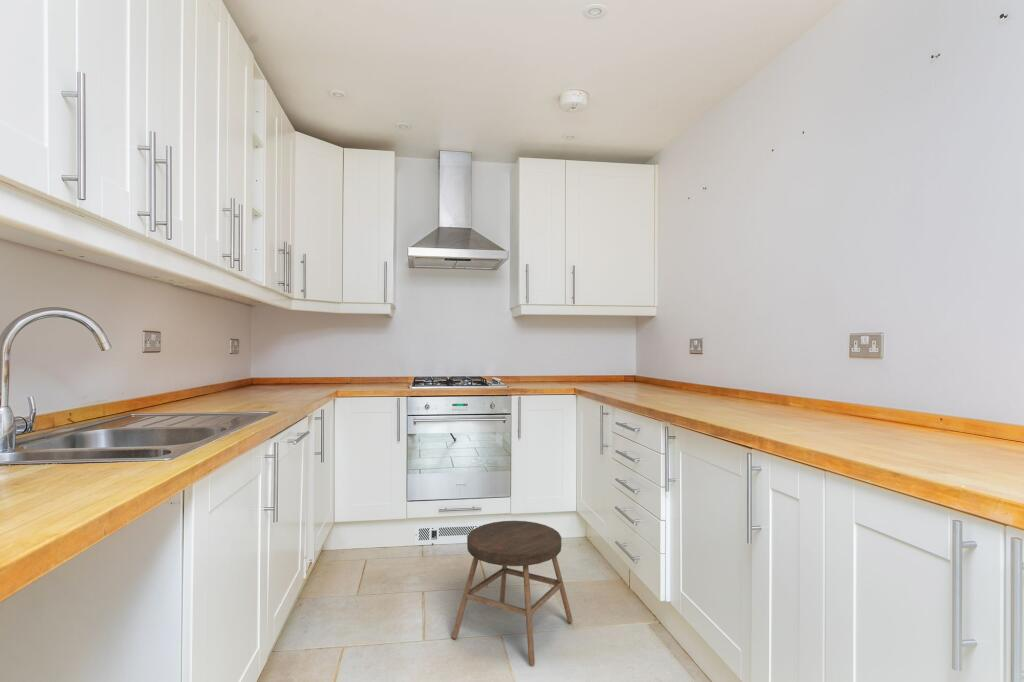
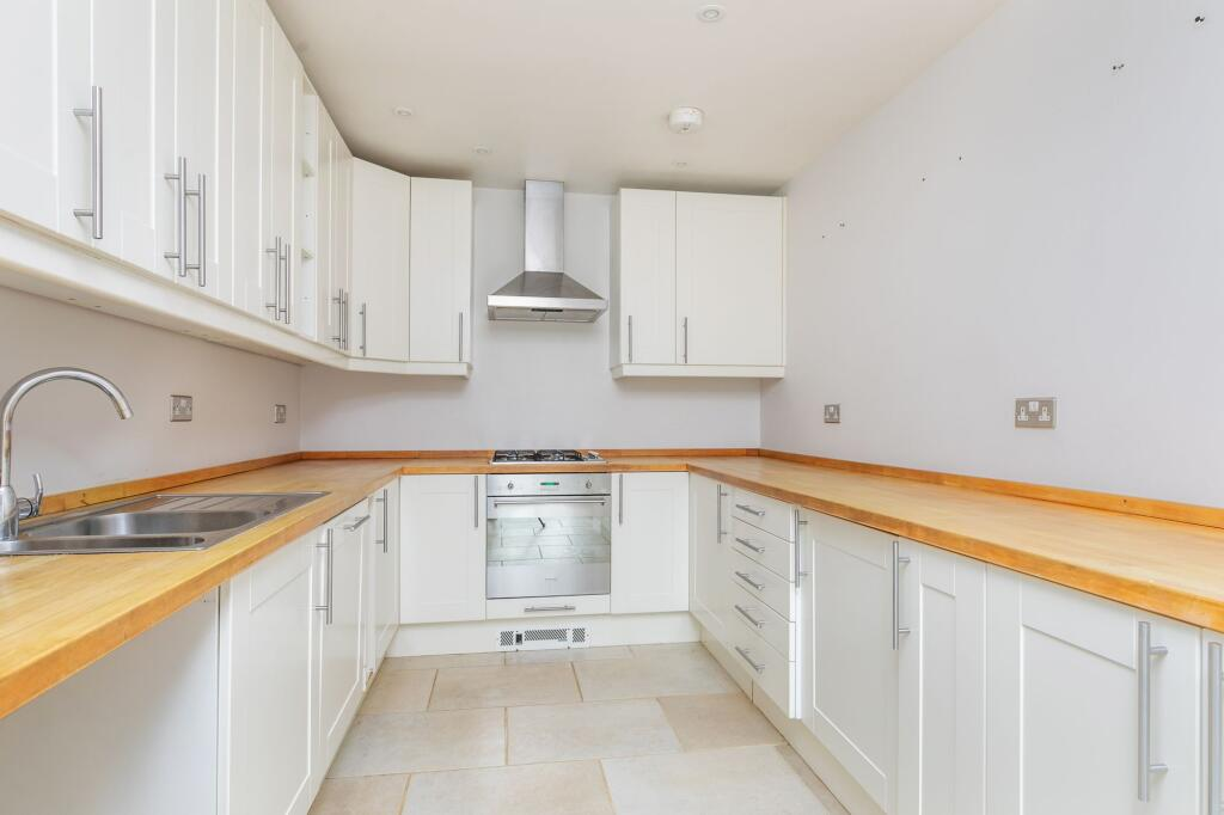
- stool [451,520,574,667]
